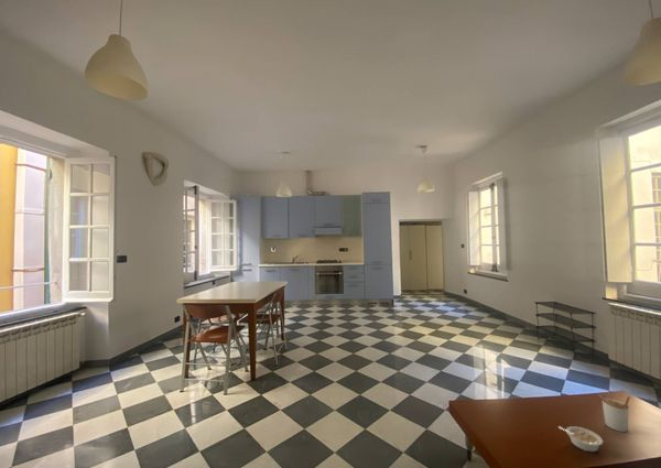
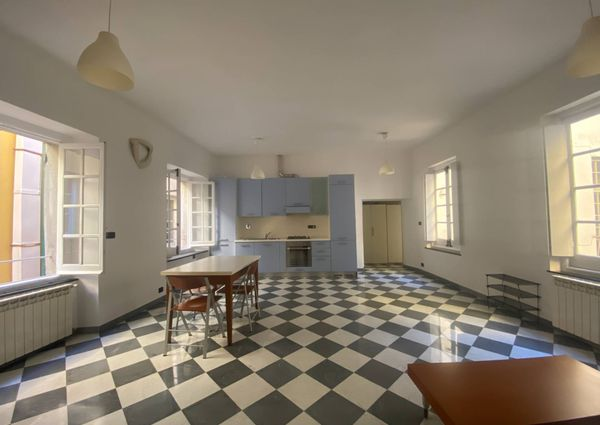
- legume [557,425,604,454]
- utensil holder [596,392,631,433]
